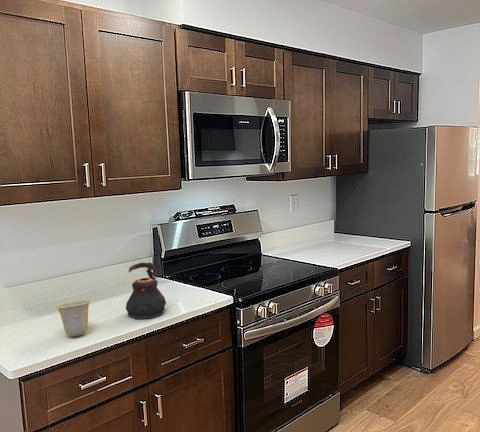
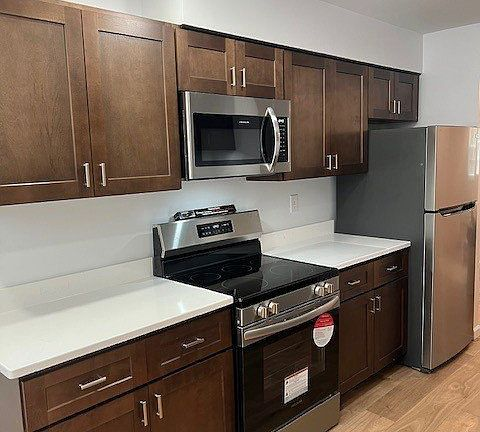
- teapot [125,262,167,320]
- cup [54,298,92,337]
